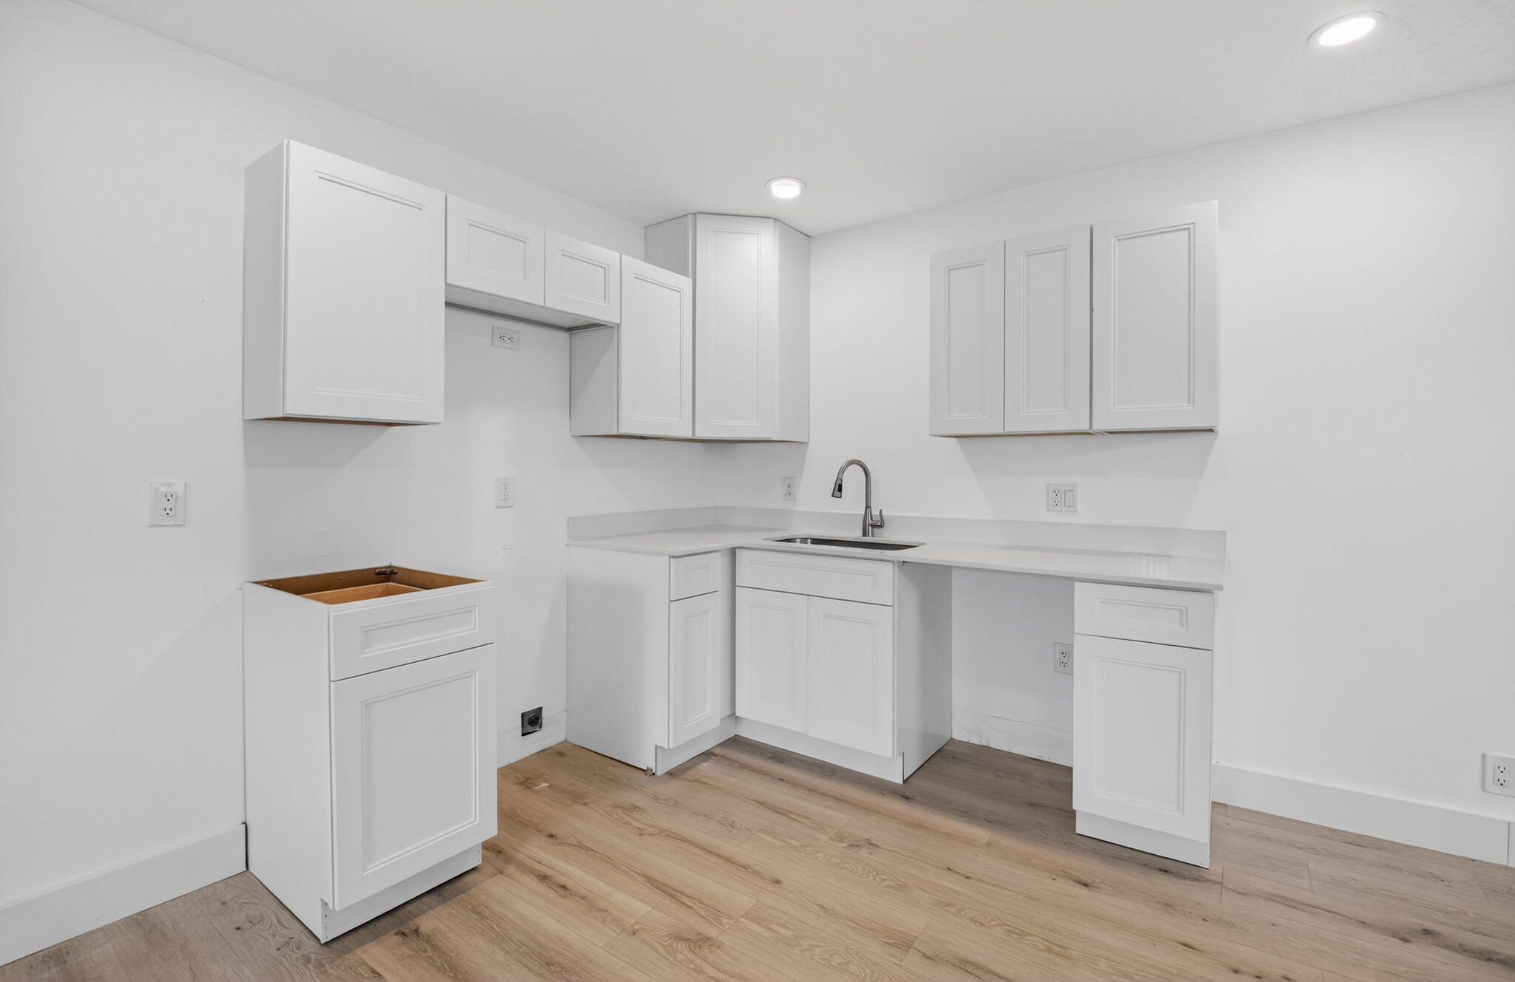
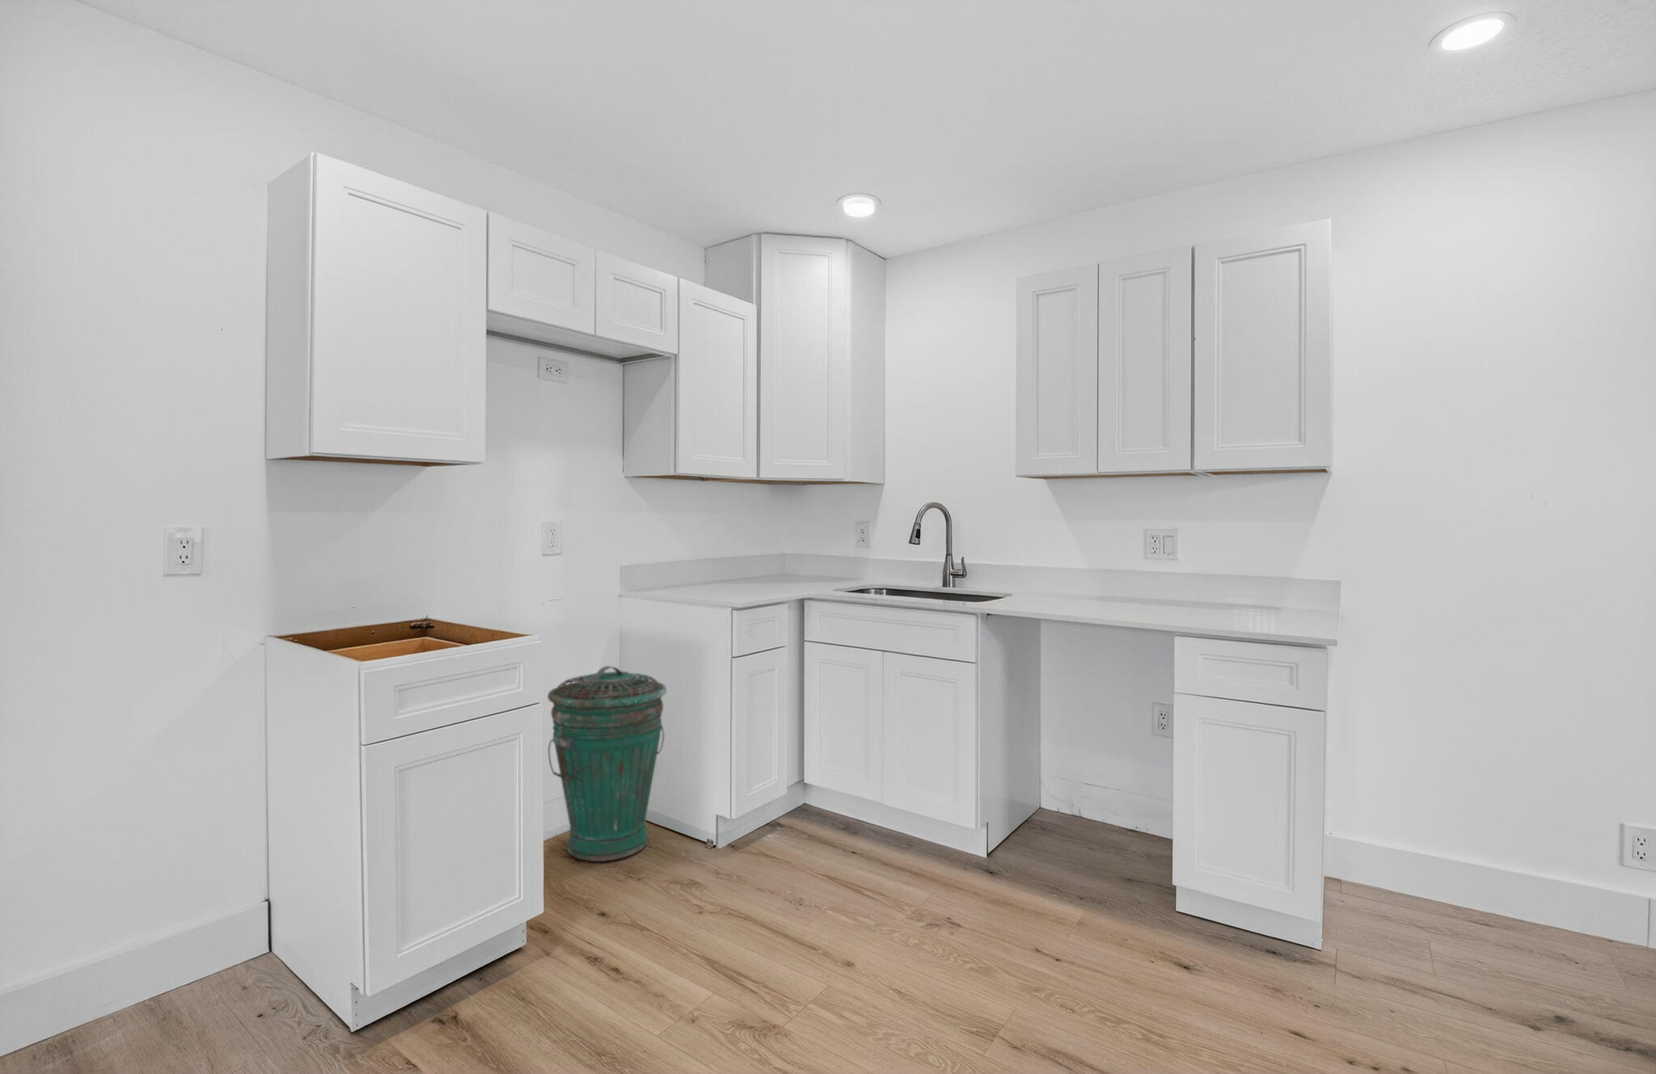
+ trash can [547,665,667,863]
